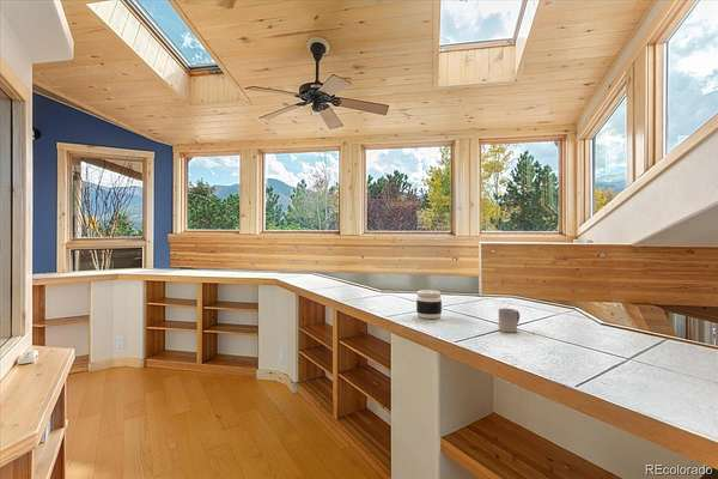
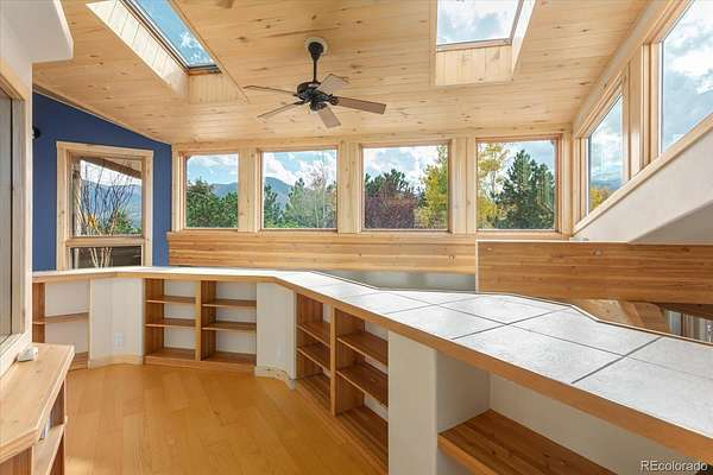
- jar [415,289,443,320]
- cup [498,308,521,333]
